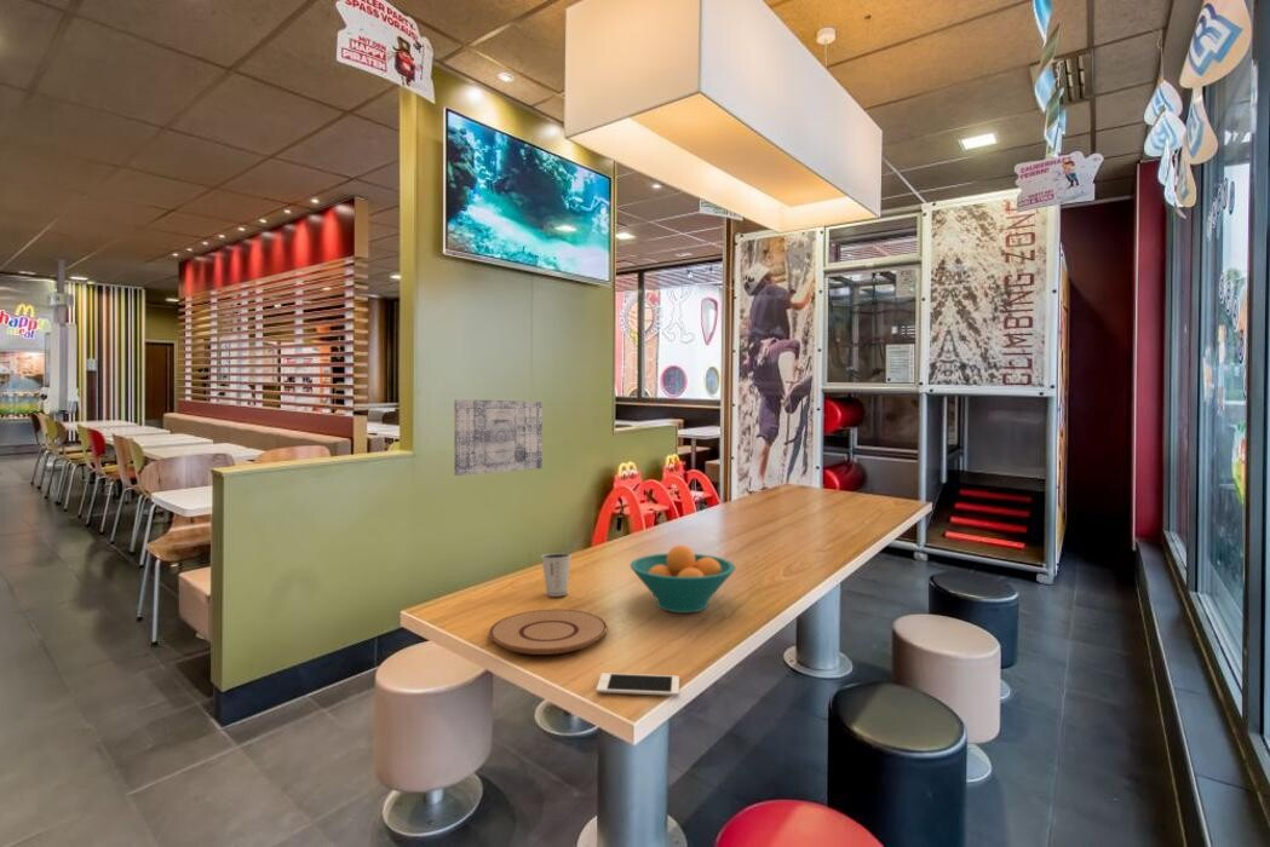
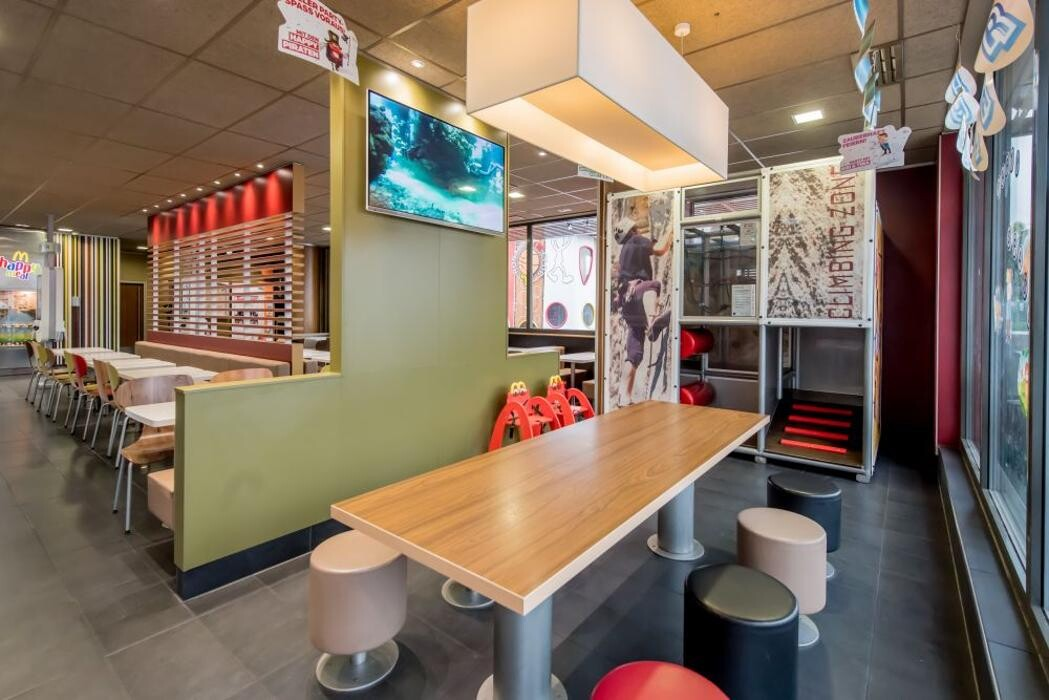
- cell phone [596,672,680,697]
- plate [488,609,609,656]
- fruit bowl [630,544,736,615]
- wall art [453,398,544,477]
- dixie cup [540,552,573,598]
